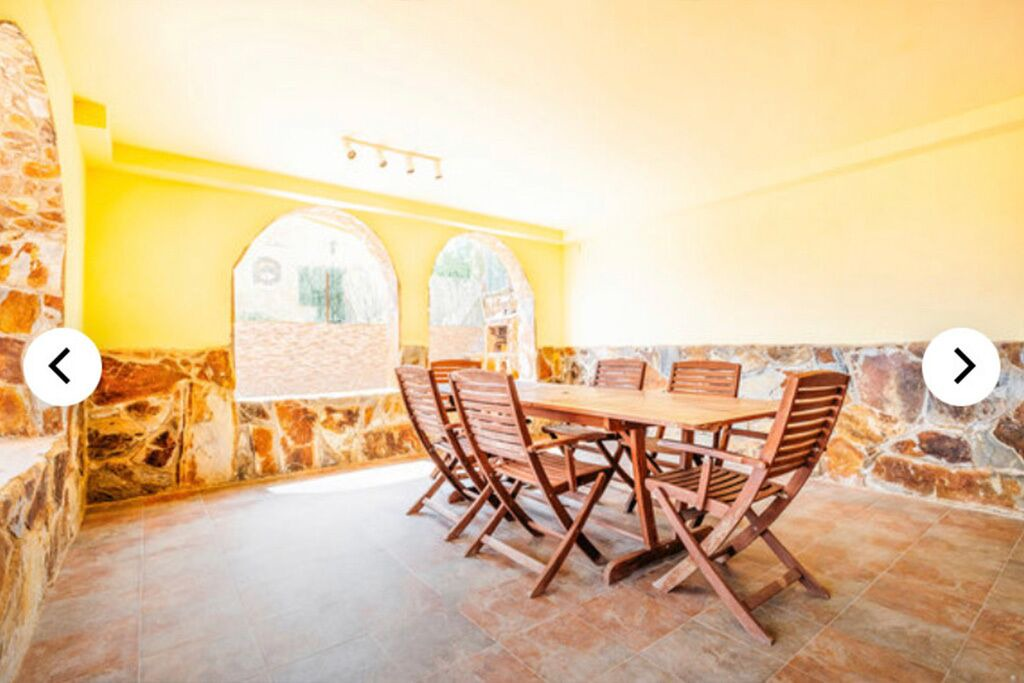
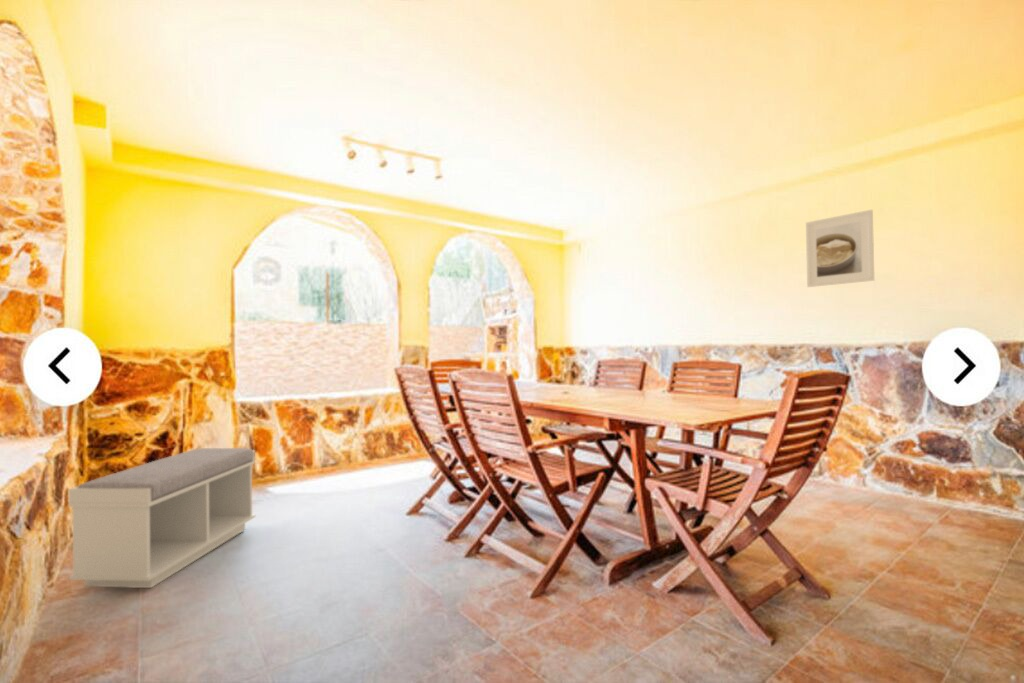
+ bench [68,447,256,589]
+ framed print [805,209,875,288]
